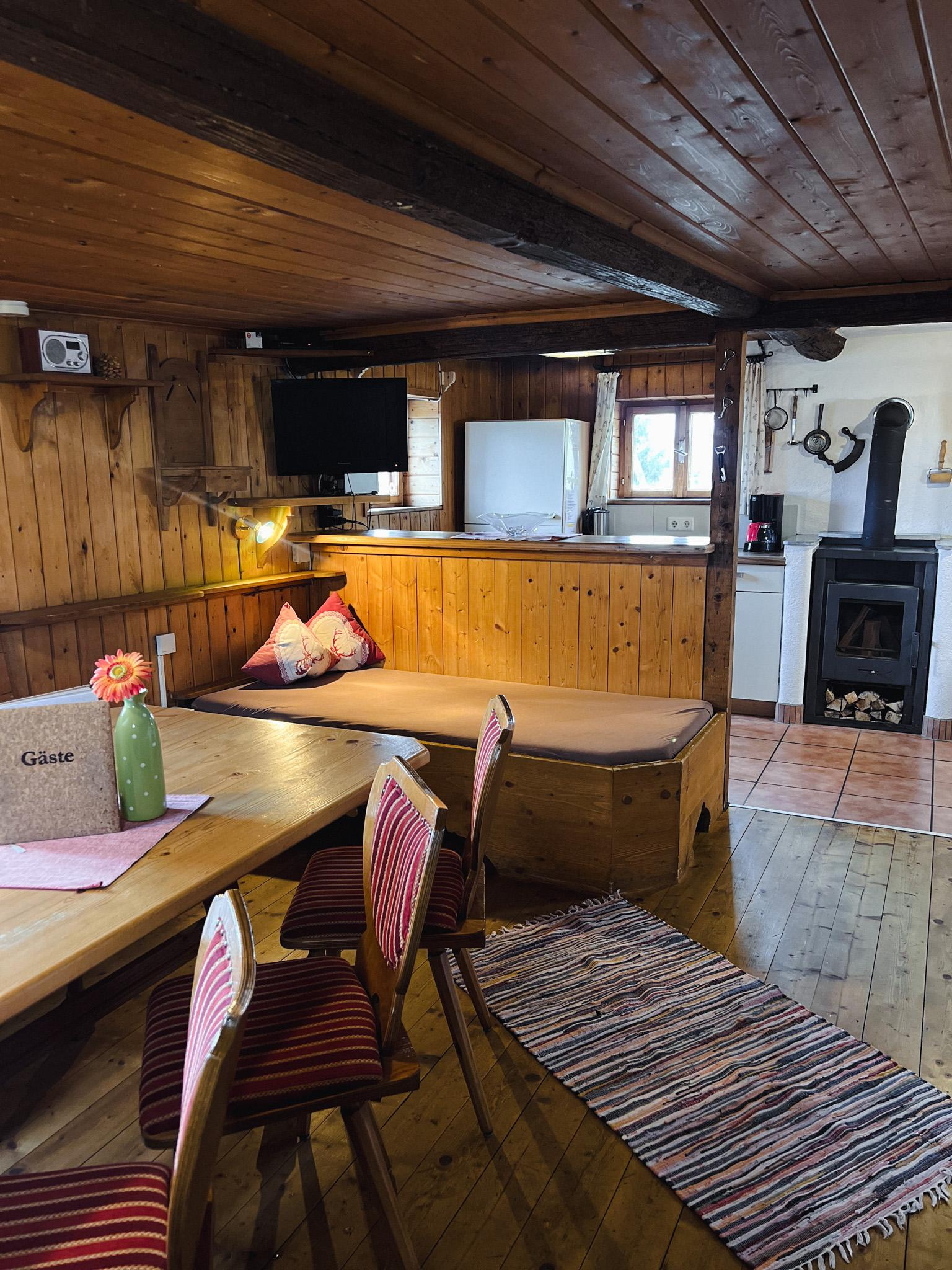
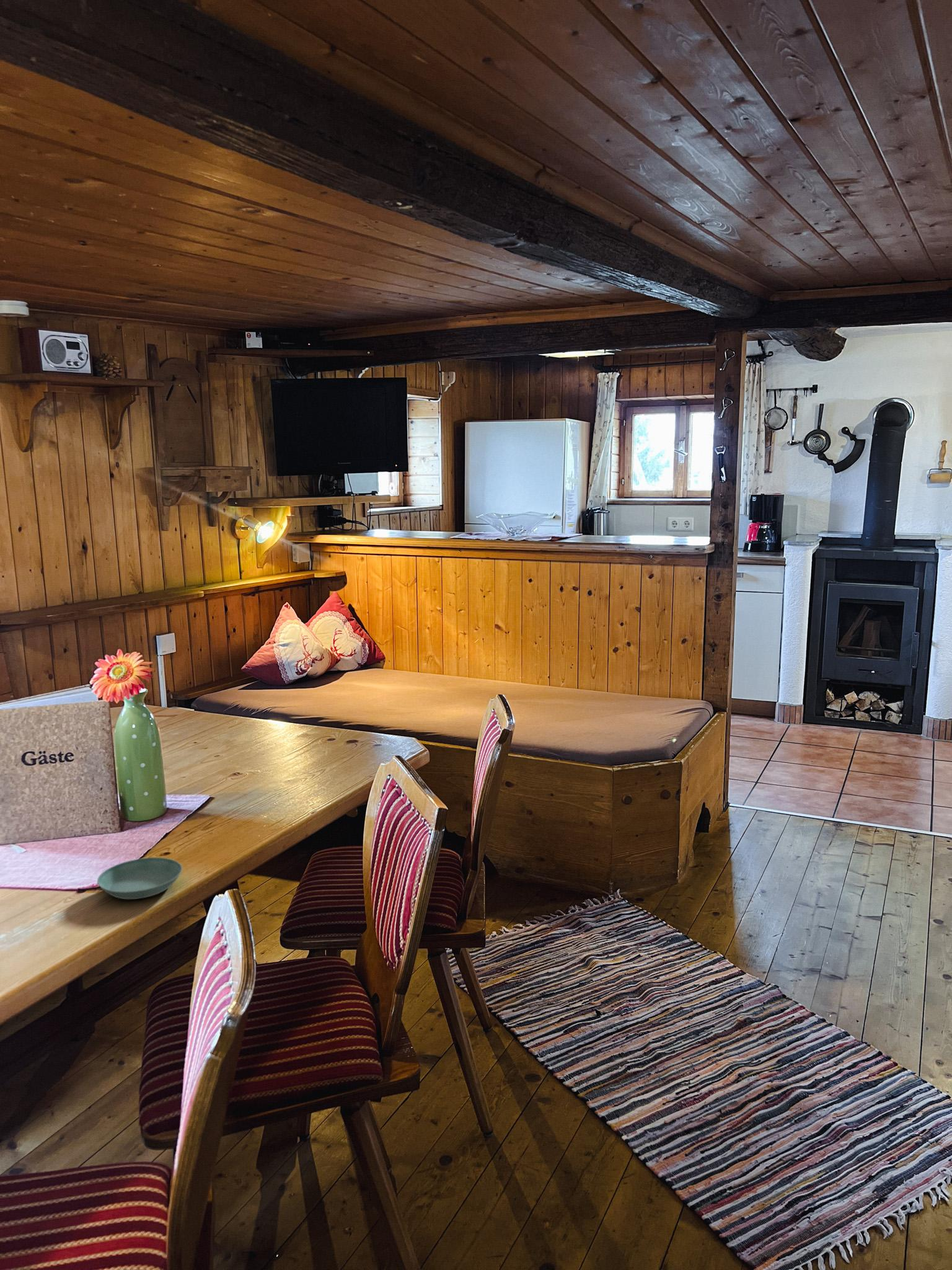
+ saucer [97,857,183,900]
